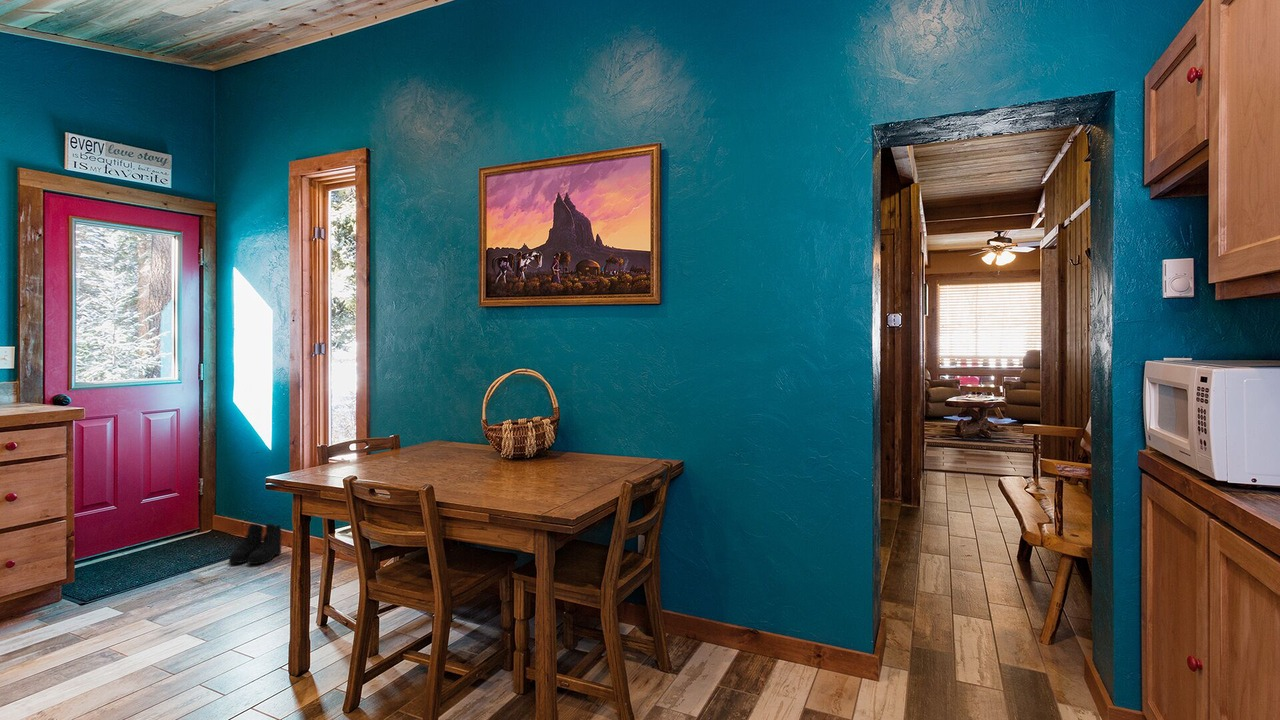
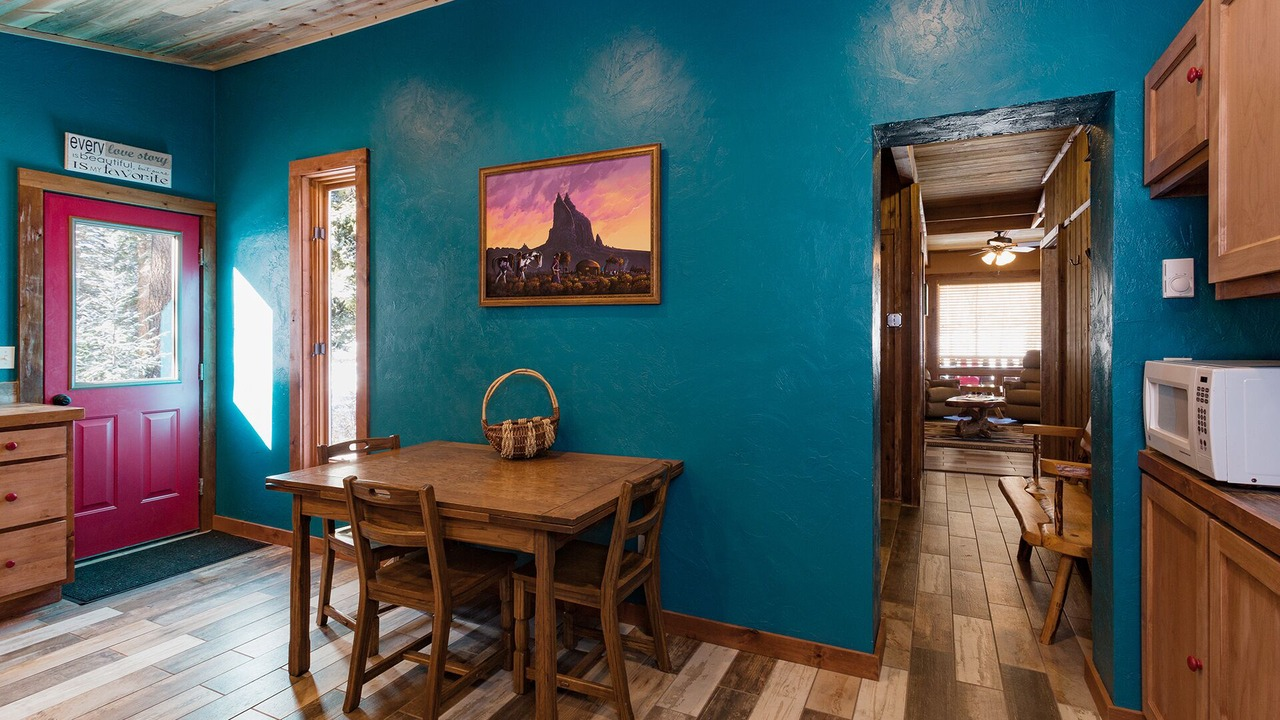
- boots [228,523,283,565]
